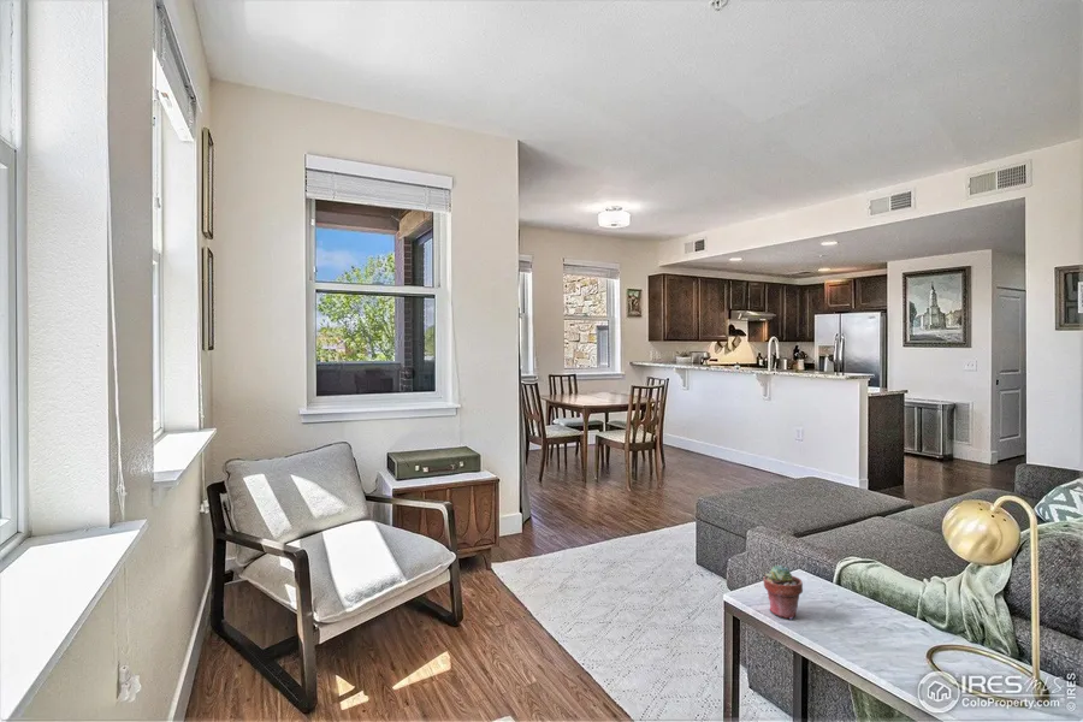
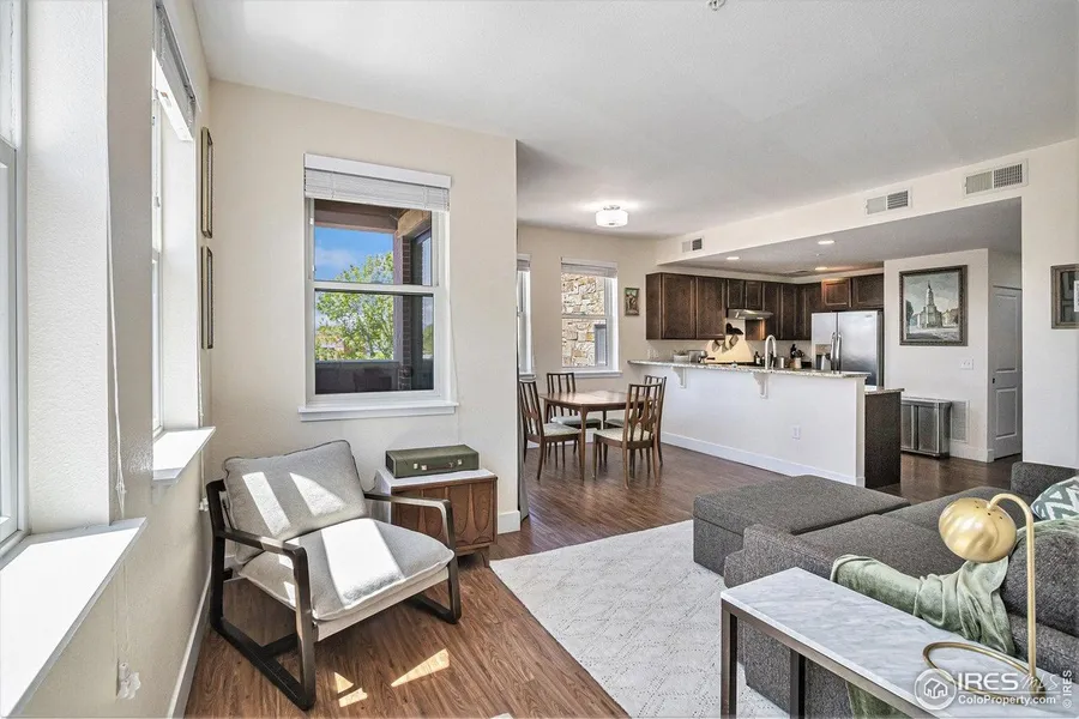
- potted succulent [762,564,804,620]
